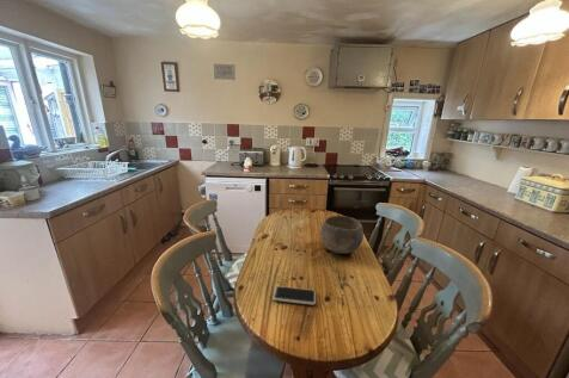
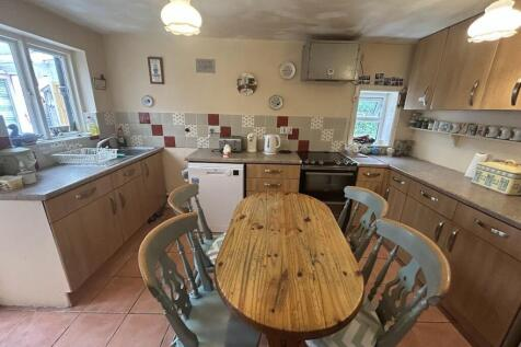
- smartphone [271,285,317,306]
- bowl [319,215,365,255]
